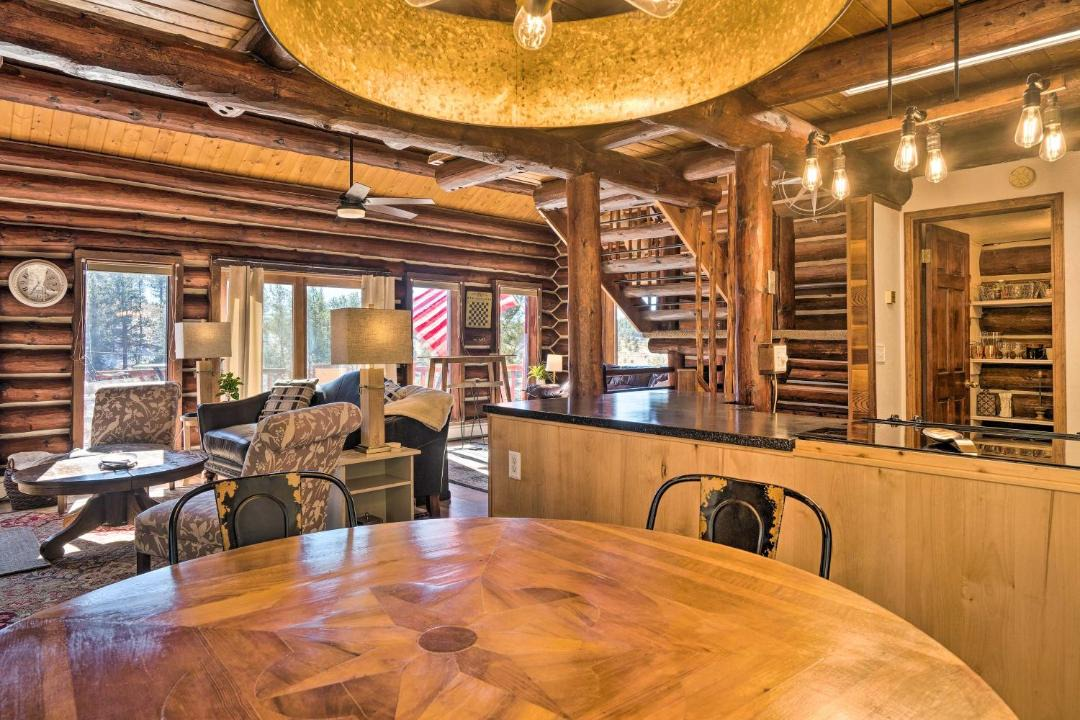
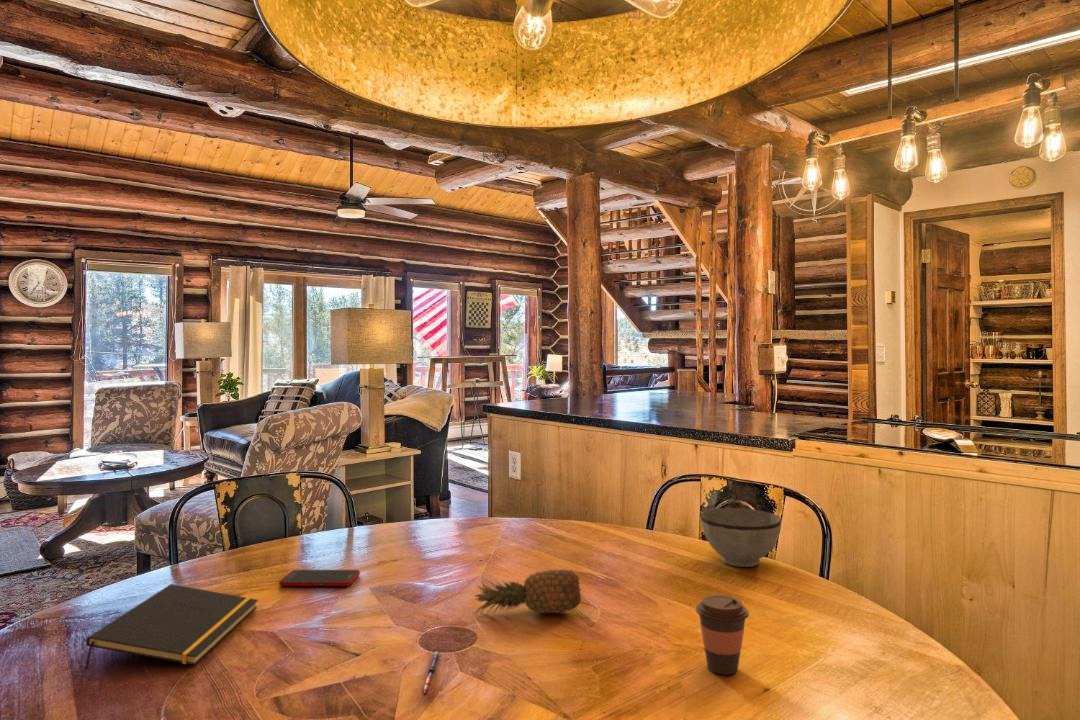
+ fruit [473,568,584,614]
+ notepad [84,583,259,670]
+ pen [420,650,442,697]
+ bowl [699,507,782,568]
+ cell phone [278,569,361,587]
+ coffee cup [695,594,750,676]
